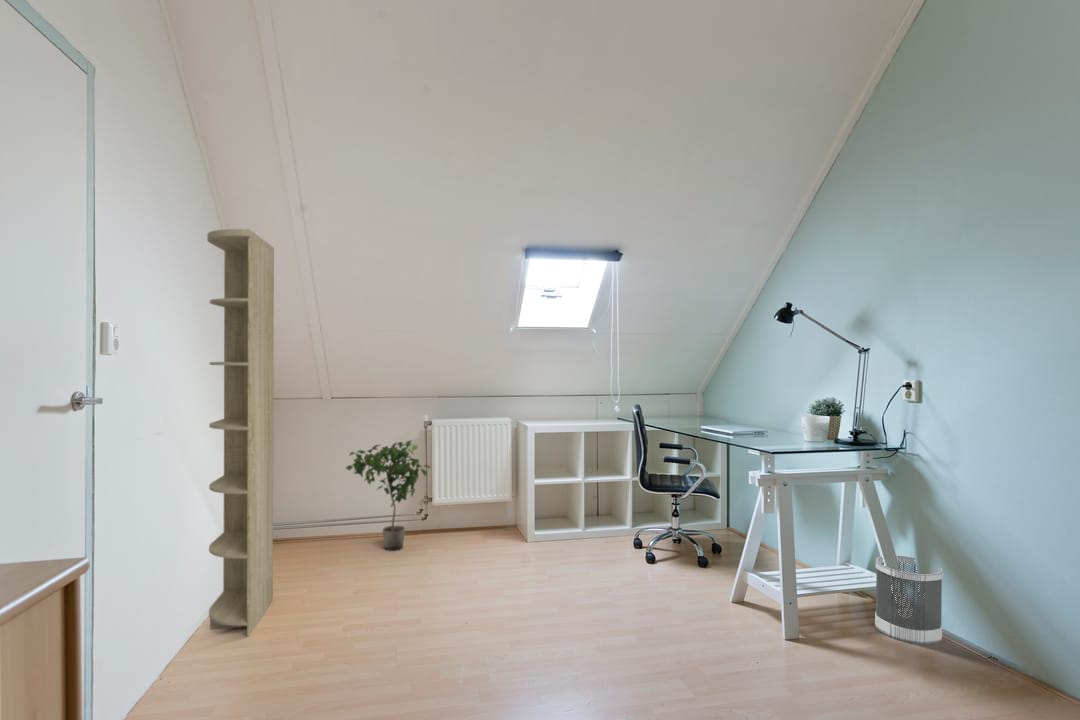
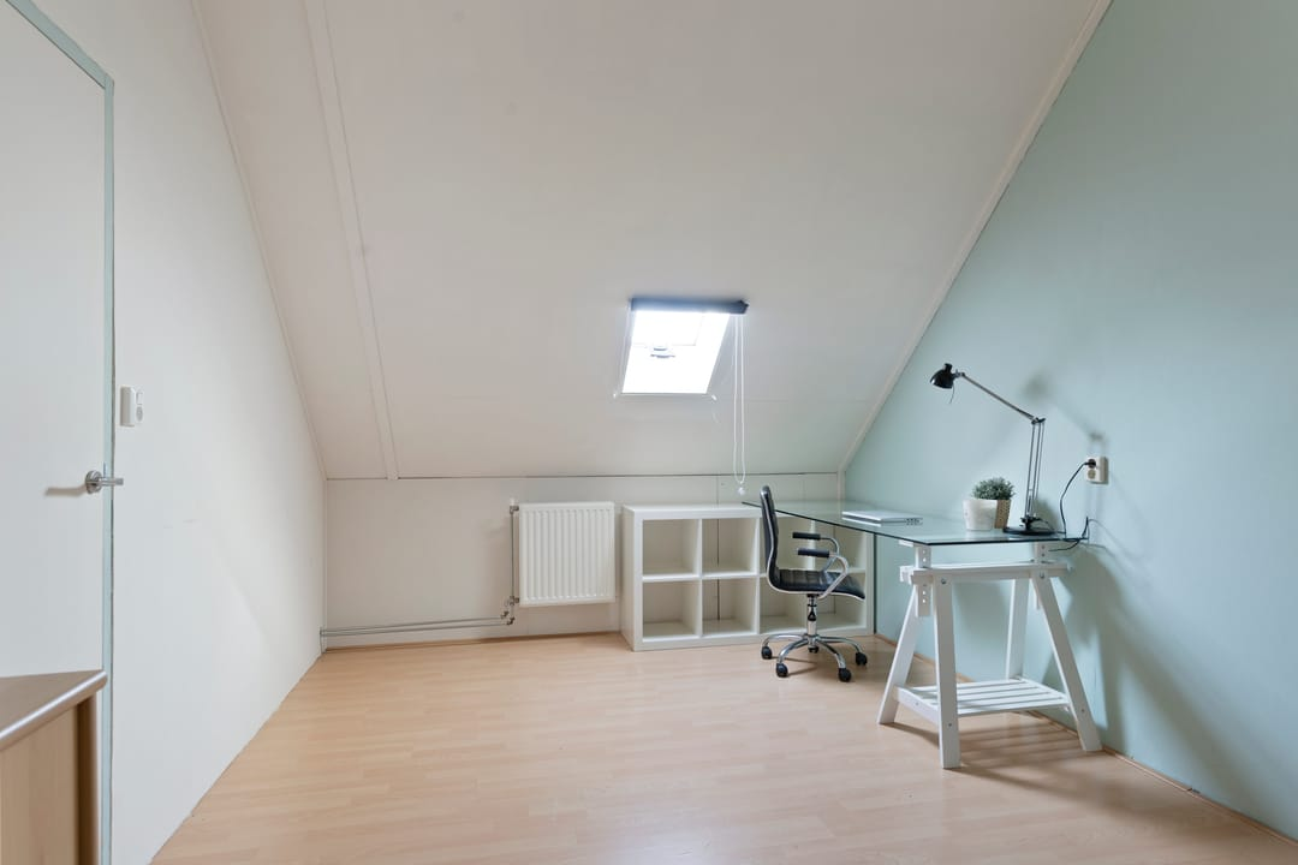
- potted plant [344,439,432,552]
- bookcase [206,228,275,638]
- wastebasket [874,554,944,645]
